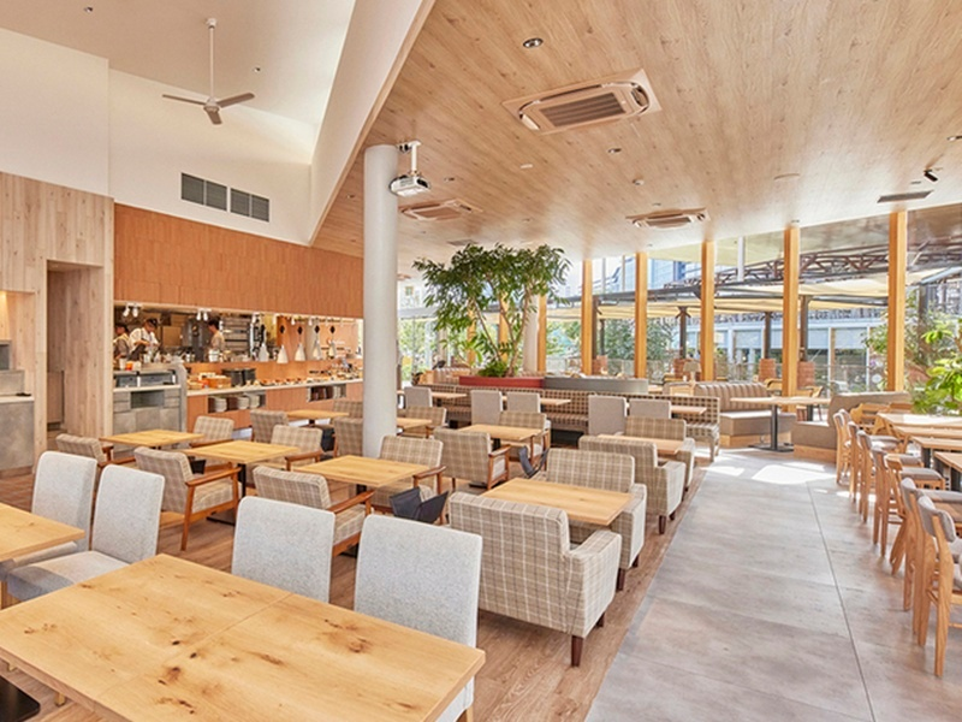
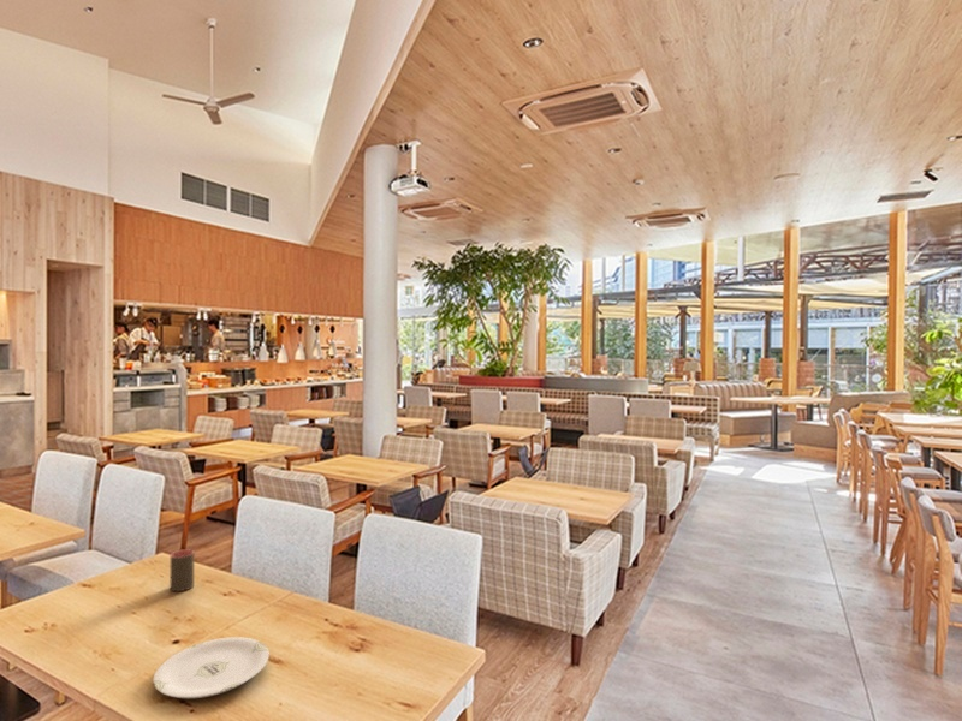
+ cup [168,548,195,592]
+ plate [152,636,271,699]
